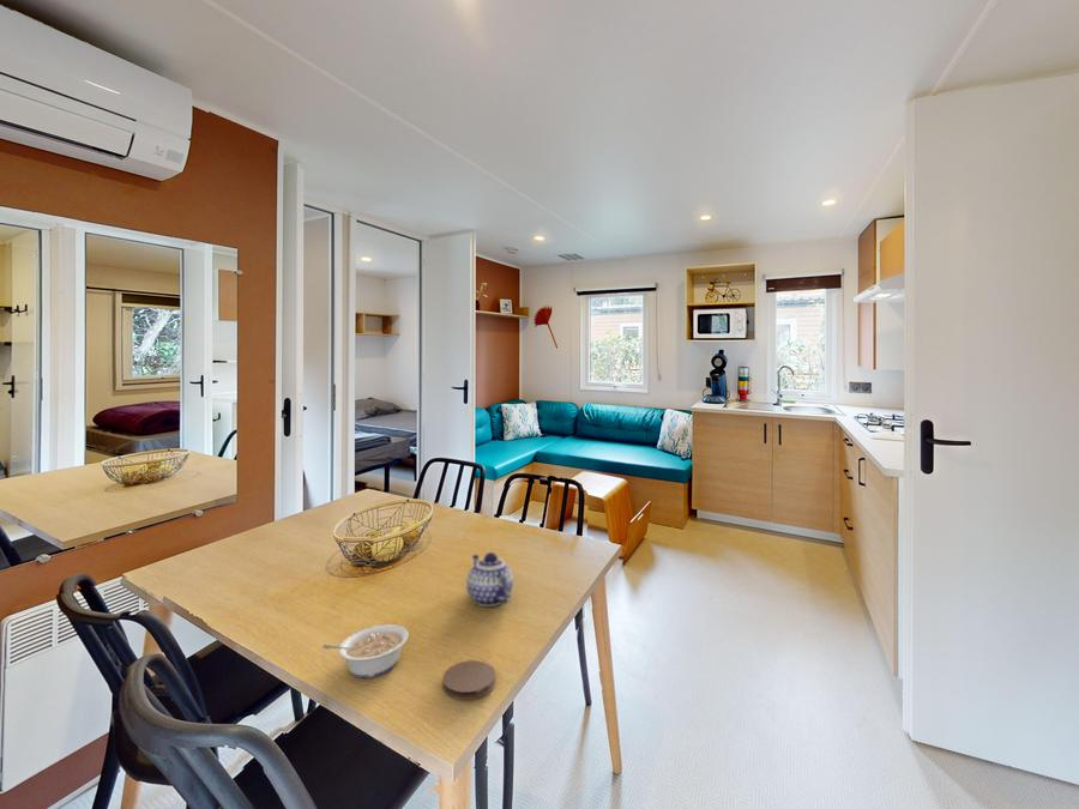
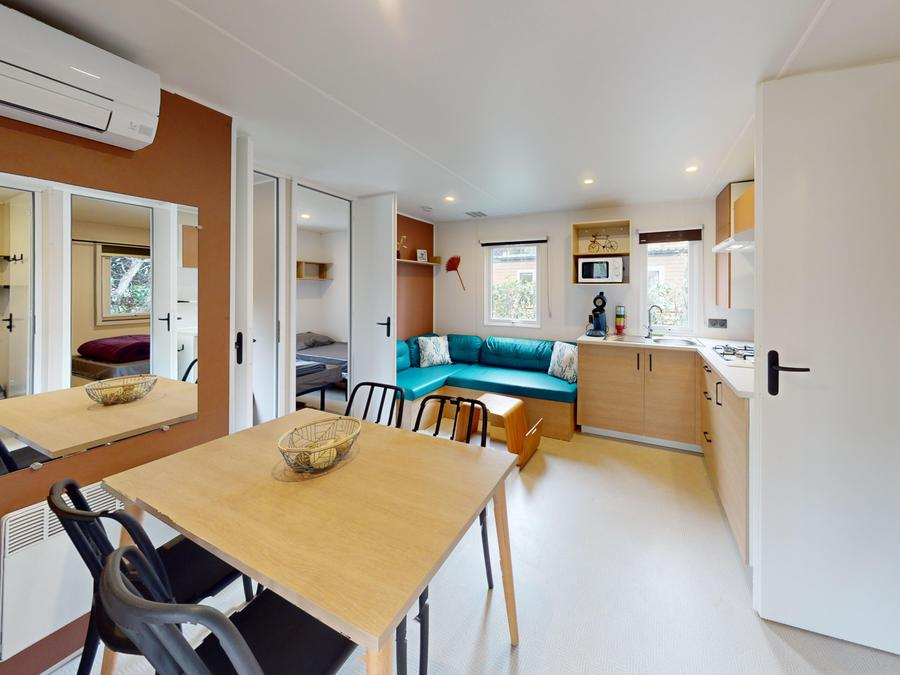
- teapot [465,551,514,608]
- coaster [441,659,496,700]
- legume [321,623,410,680]
